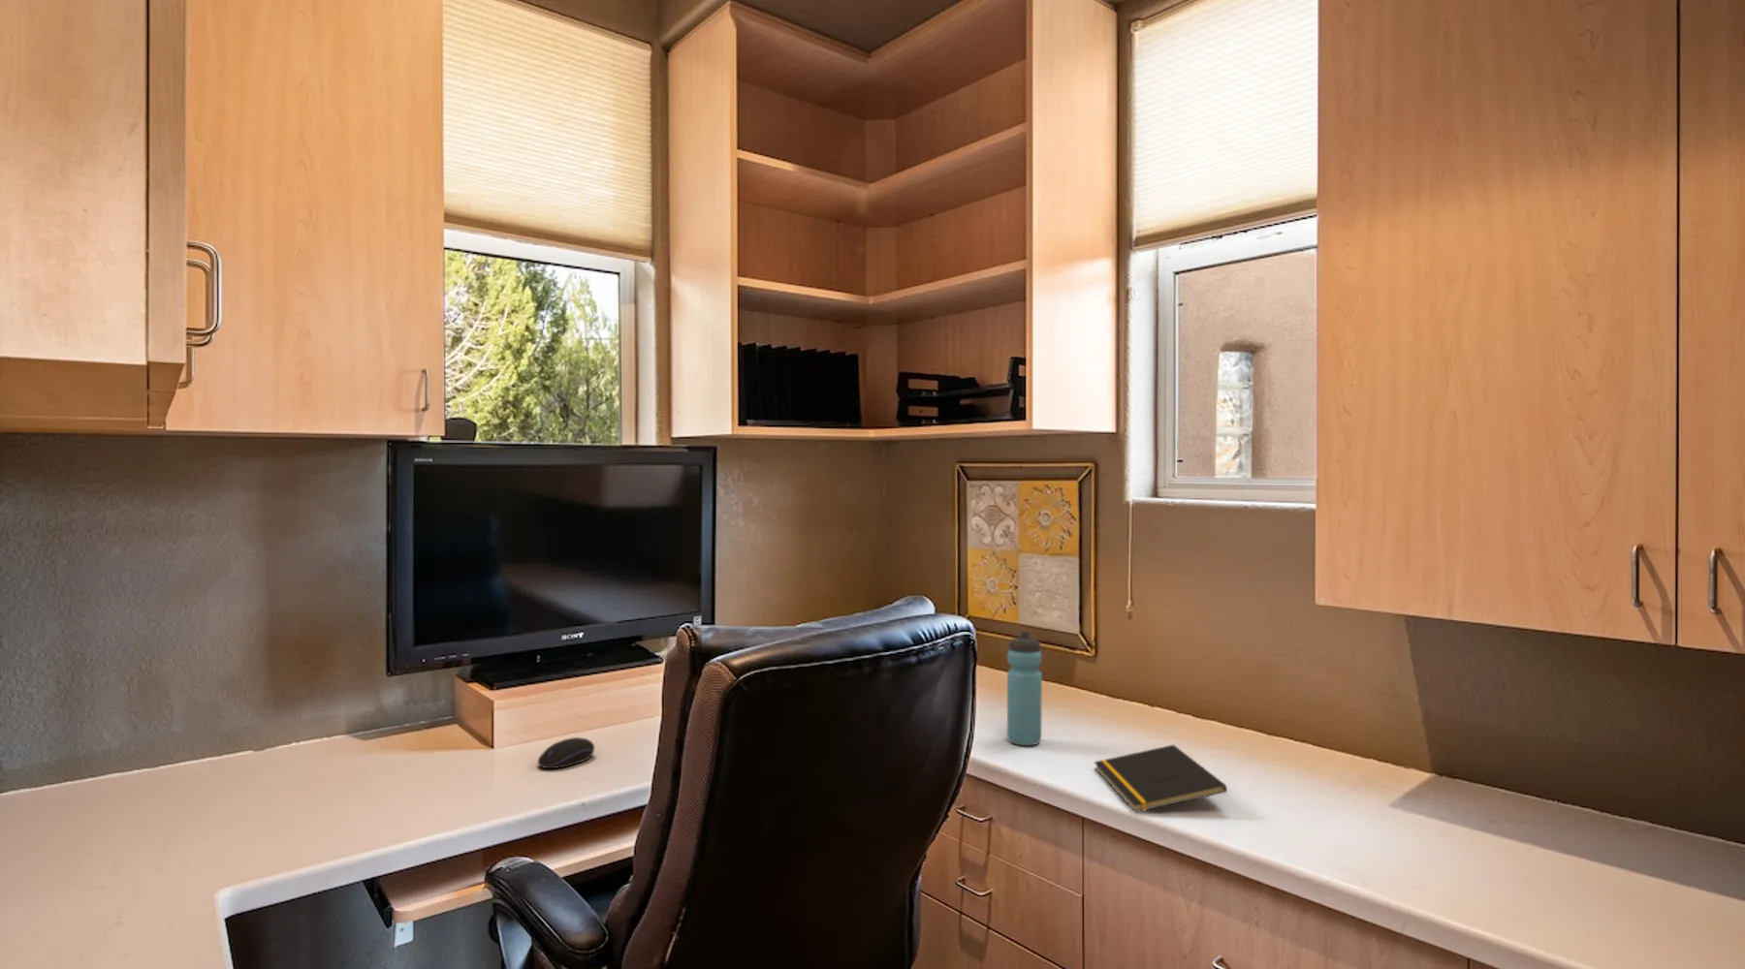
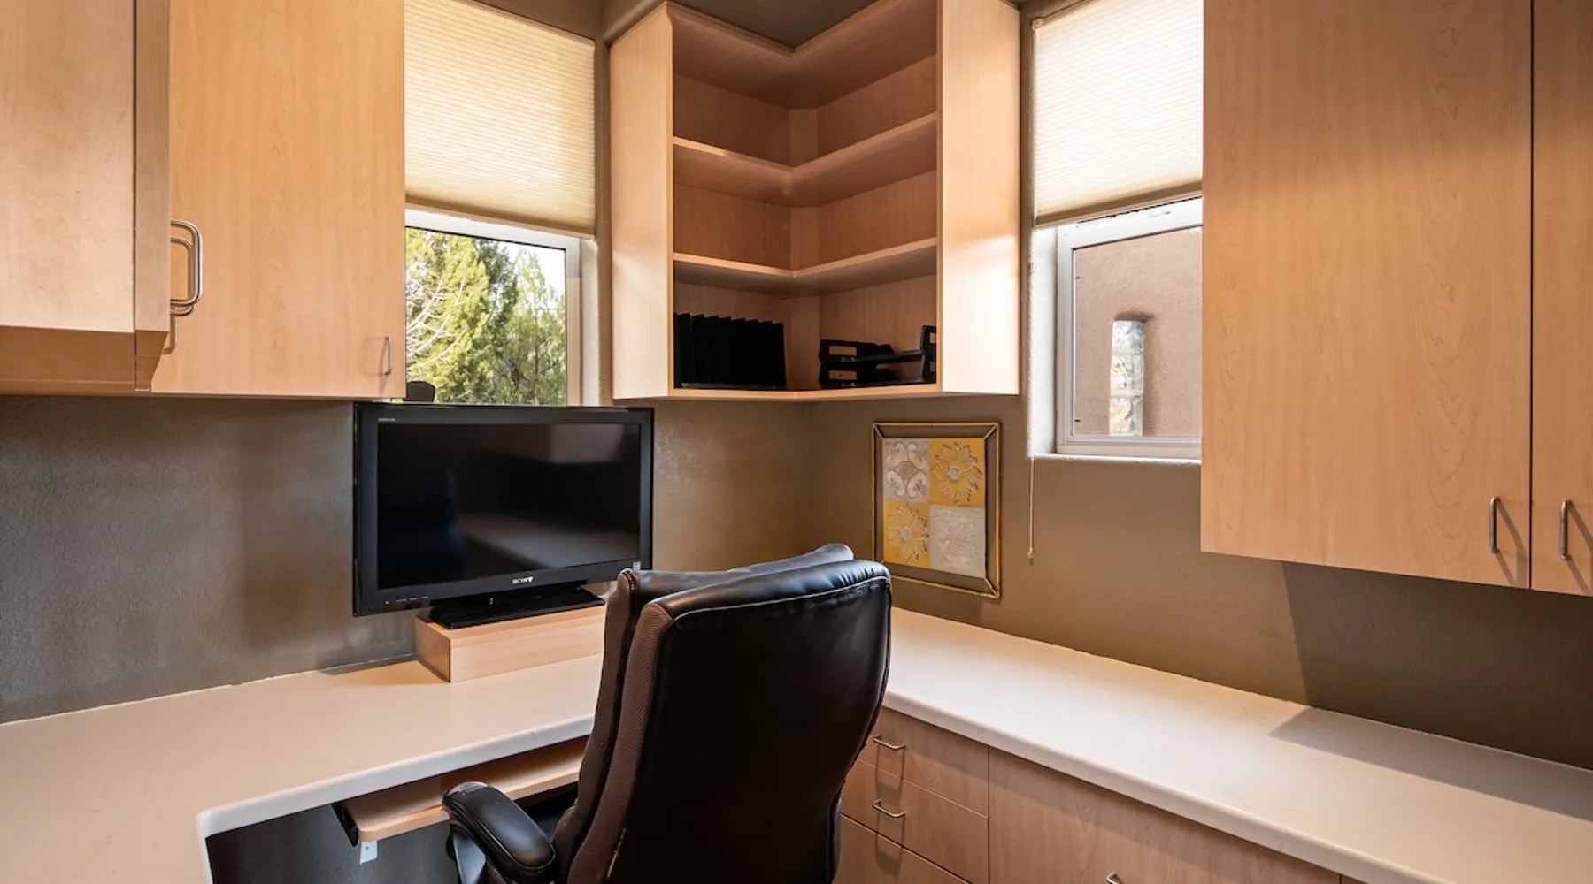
- water bottle [1006,630,1043,746]
- notepad [1092,745,1228,813]
- computer mouse [537,736,596,770]
